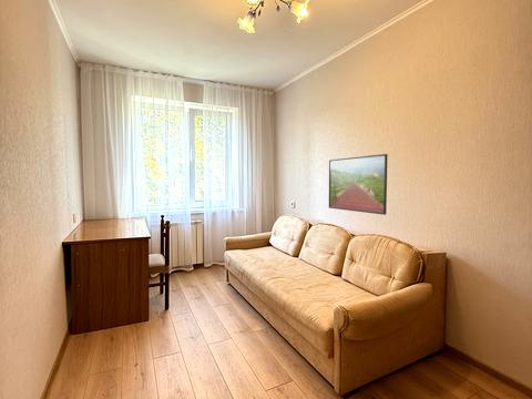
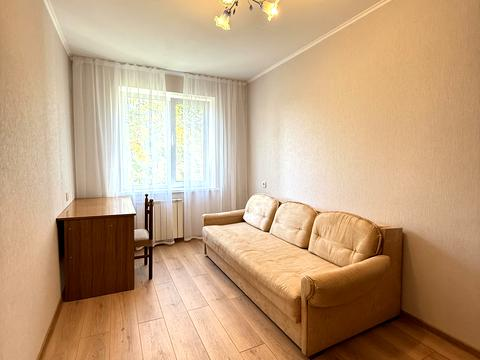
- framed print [328,153,389,216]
